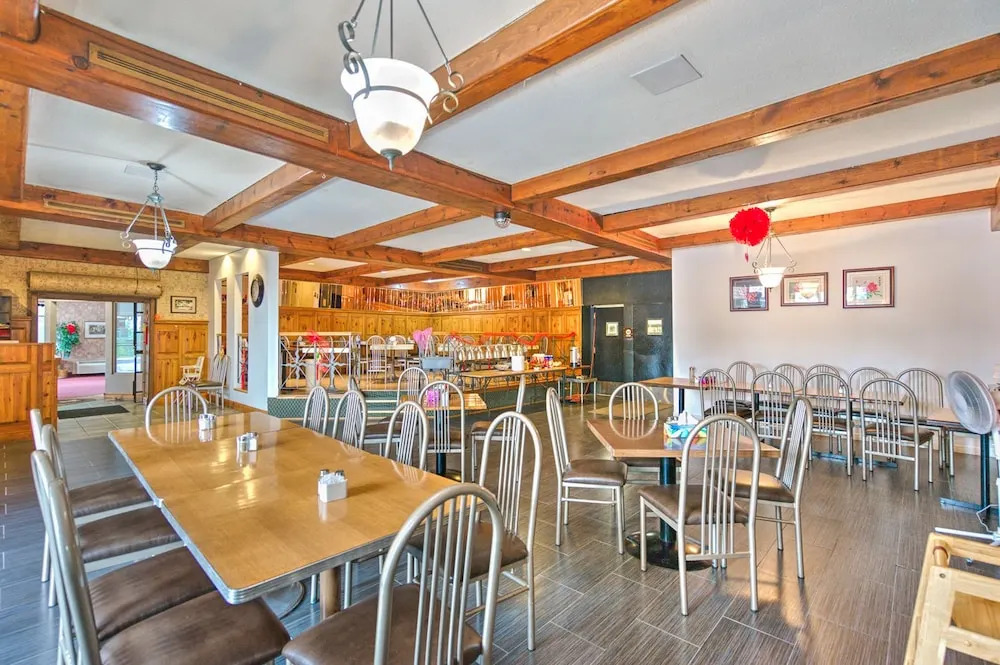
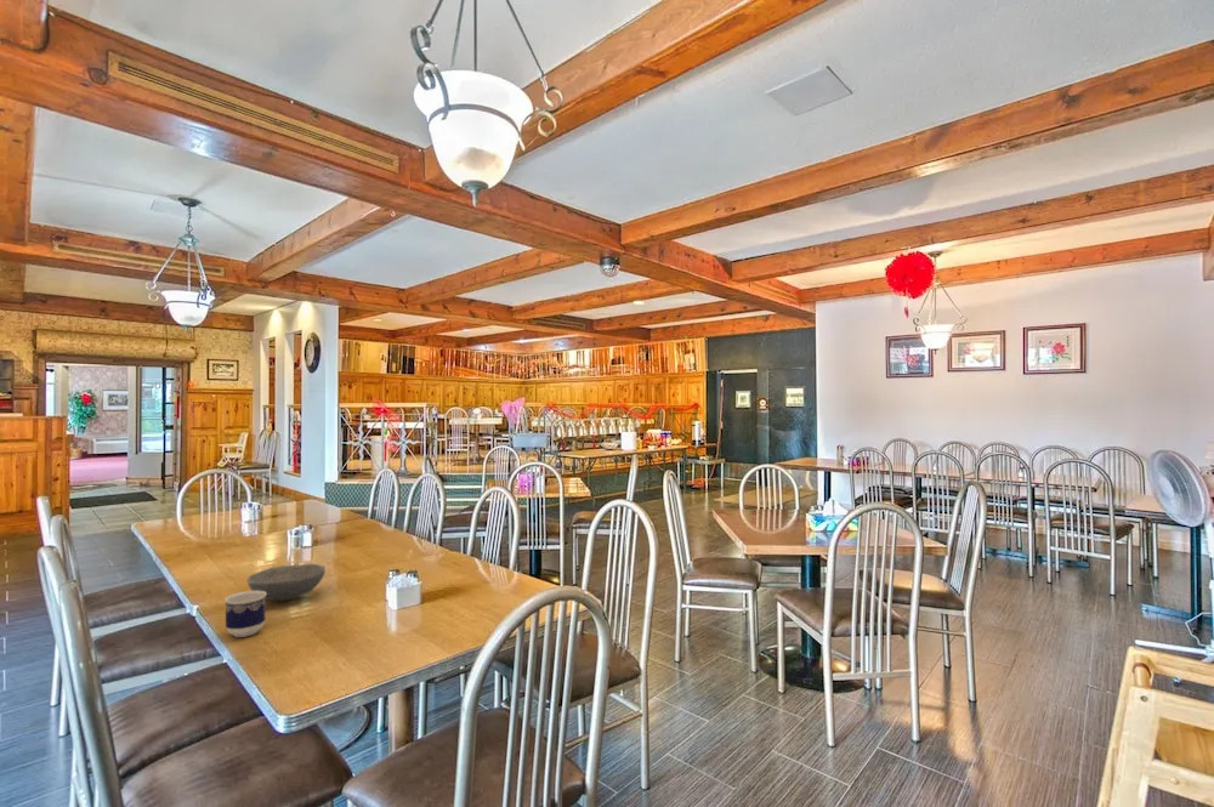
+ bowl [246,563,327,602]
+ cup [223,590,267,638]
